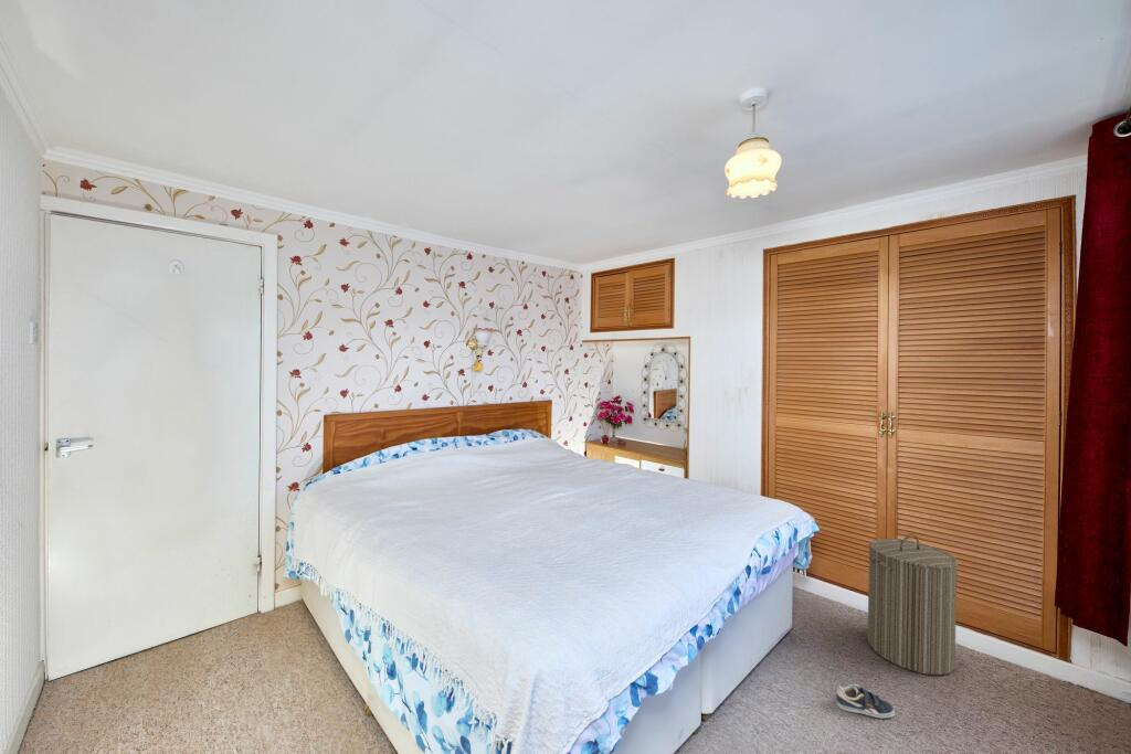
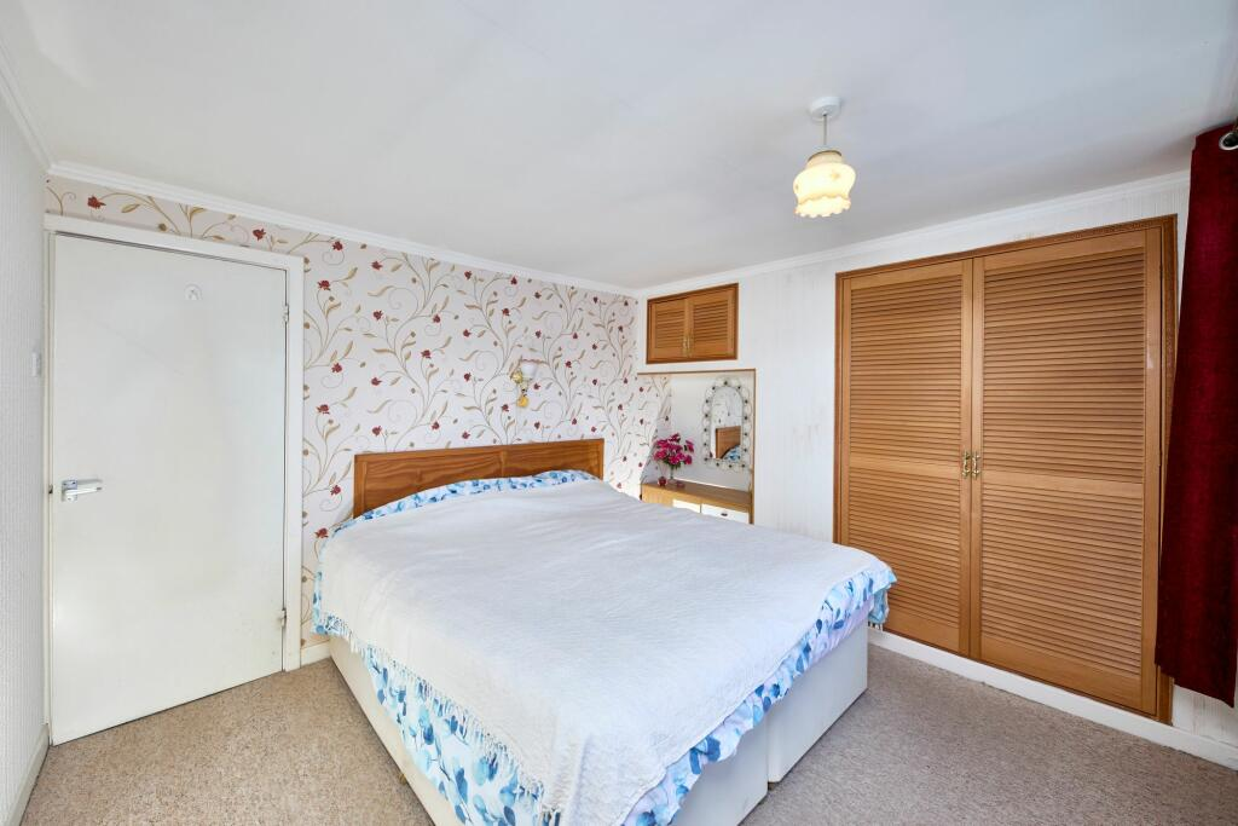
- laundry hamper [867,534,959,676]
- sneaker [835,683,896,719]
